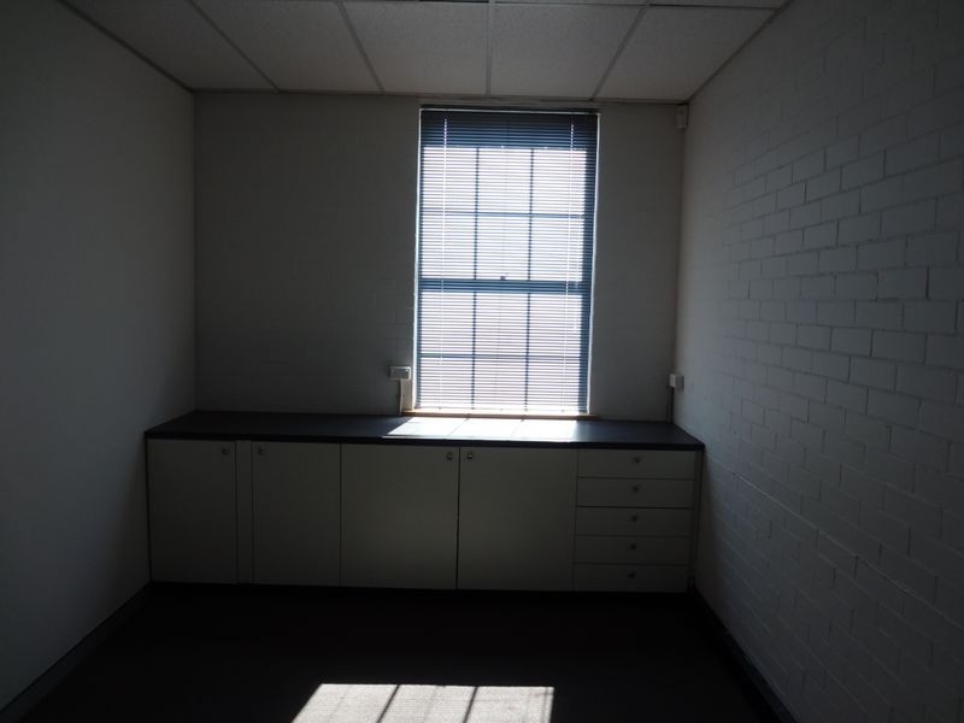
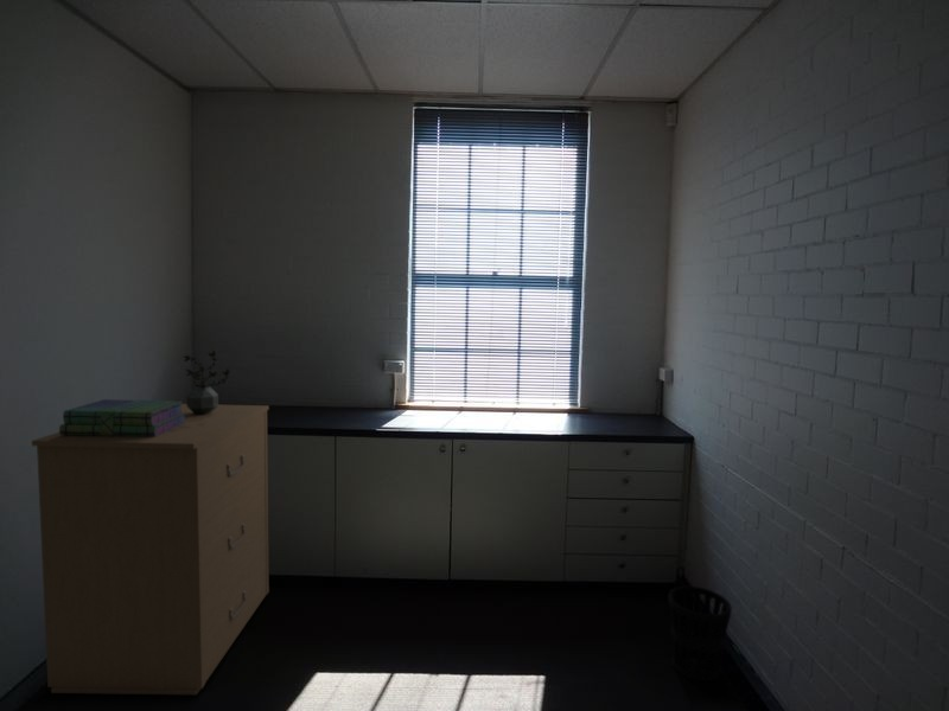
+ filing cabinet [31,403,270,696]
+ potted plant [181,348,231,415]
+ wastebasket [667,585,733,683]
+ stack of books [58,398,185,436]
